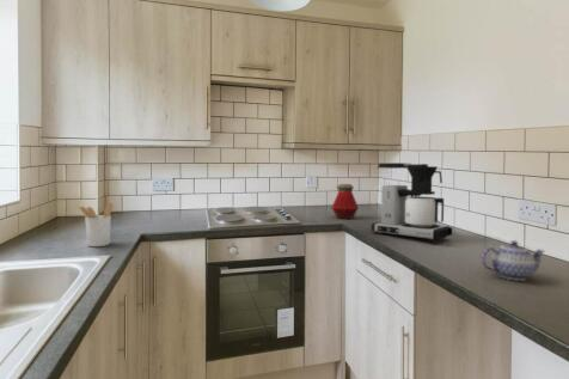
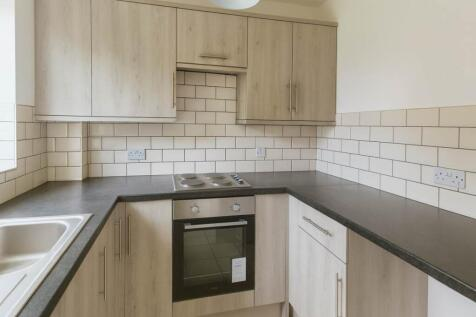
- coffee maker [371,161,453,243]
- utensil holder [77,202,115,247]
- bottle [330,183,360,220]
- teapot [481,239,545,282]
